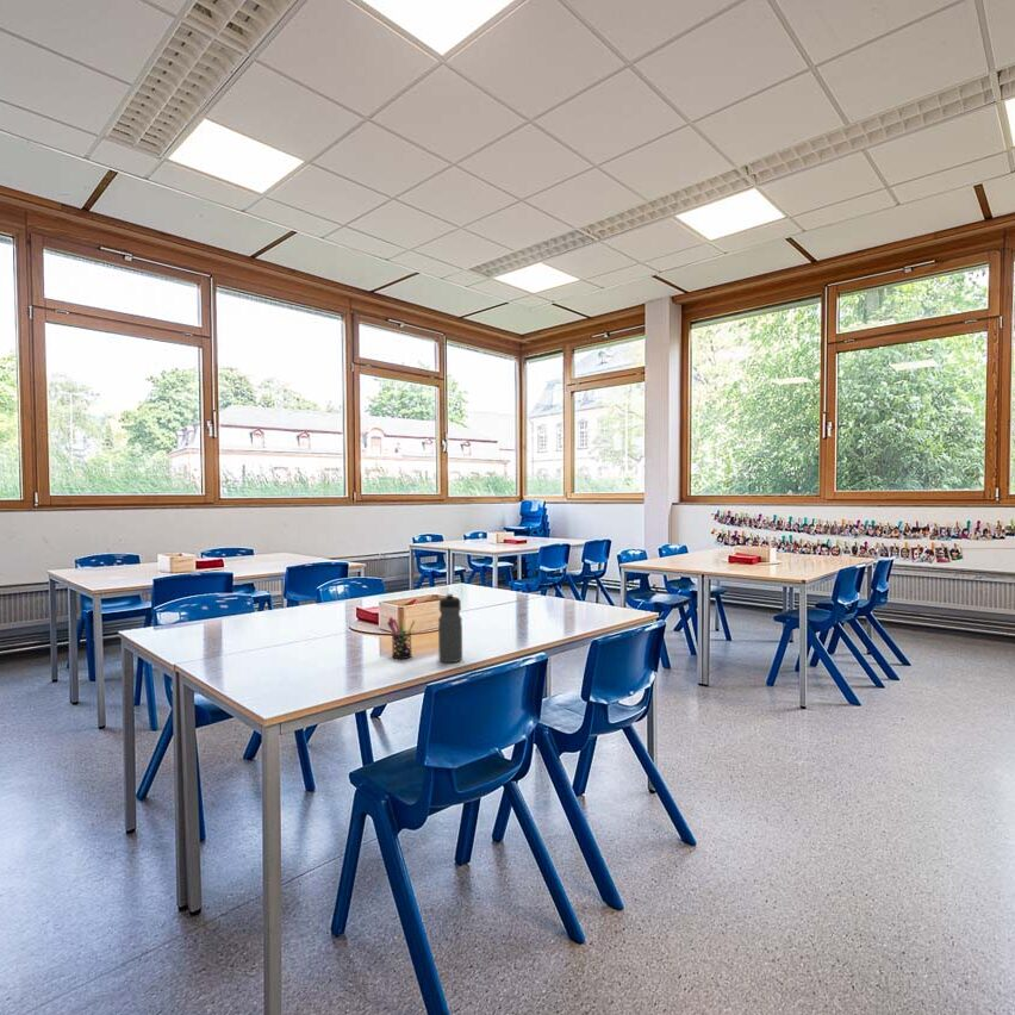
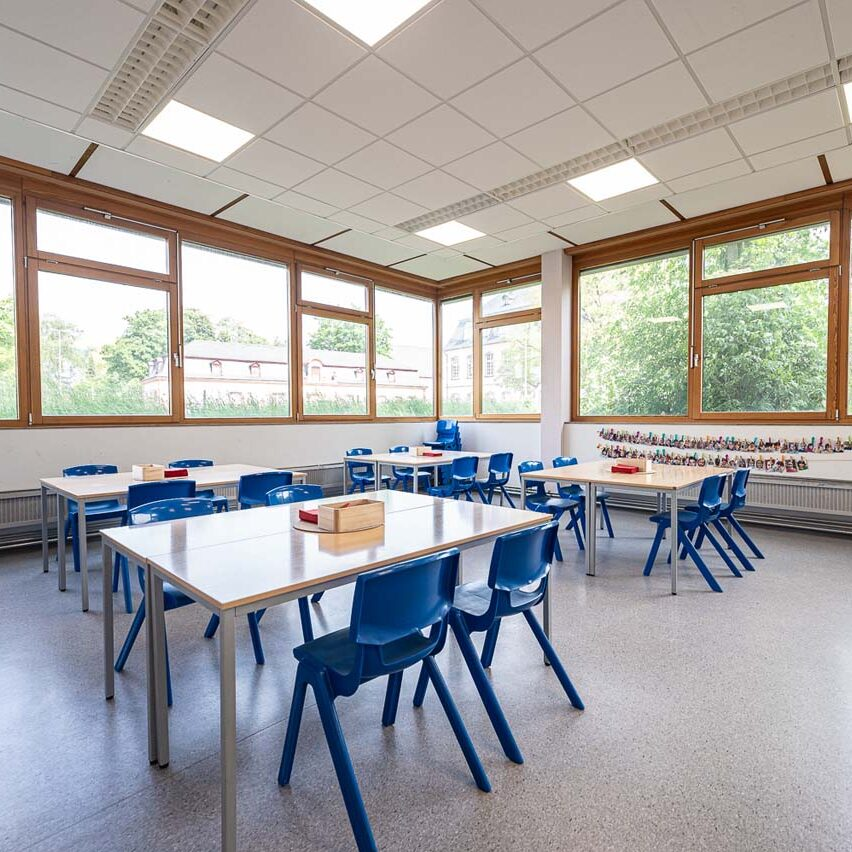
- water bottle [437,592,463,664]
- pen holder [386,616,417,660]
